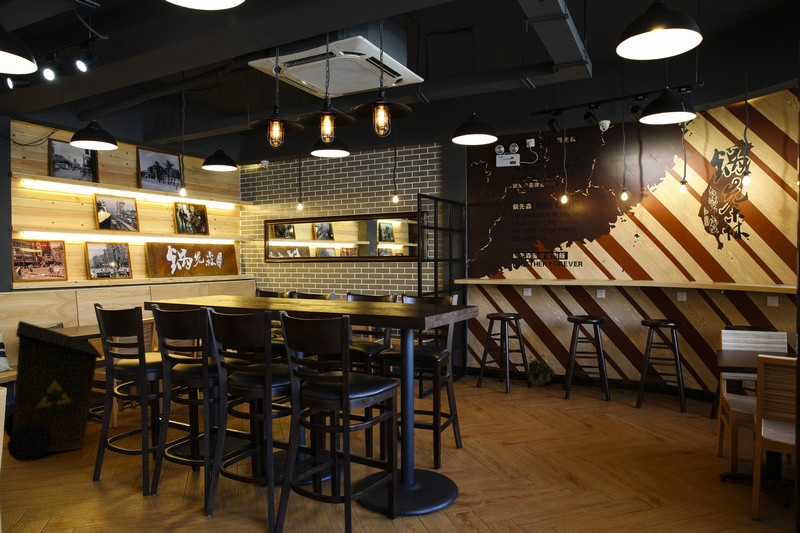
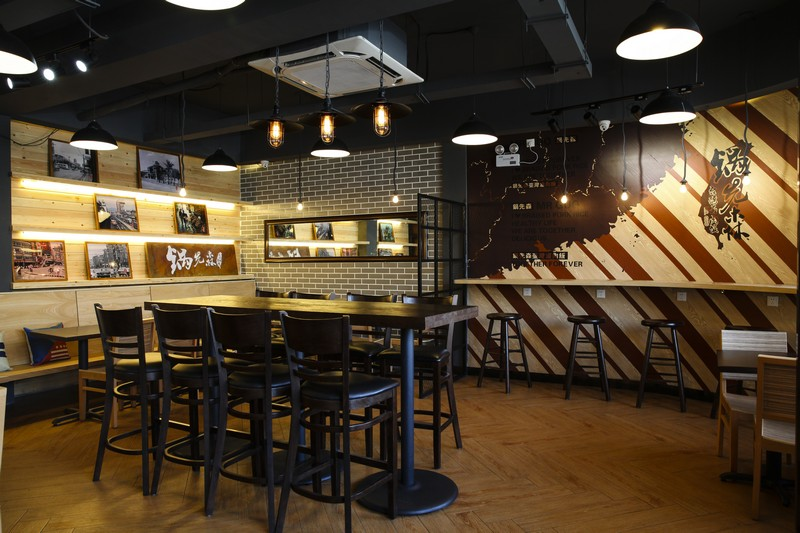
- trash bin [4,320,104,463]
- potted plant [527,354,556,386]
